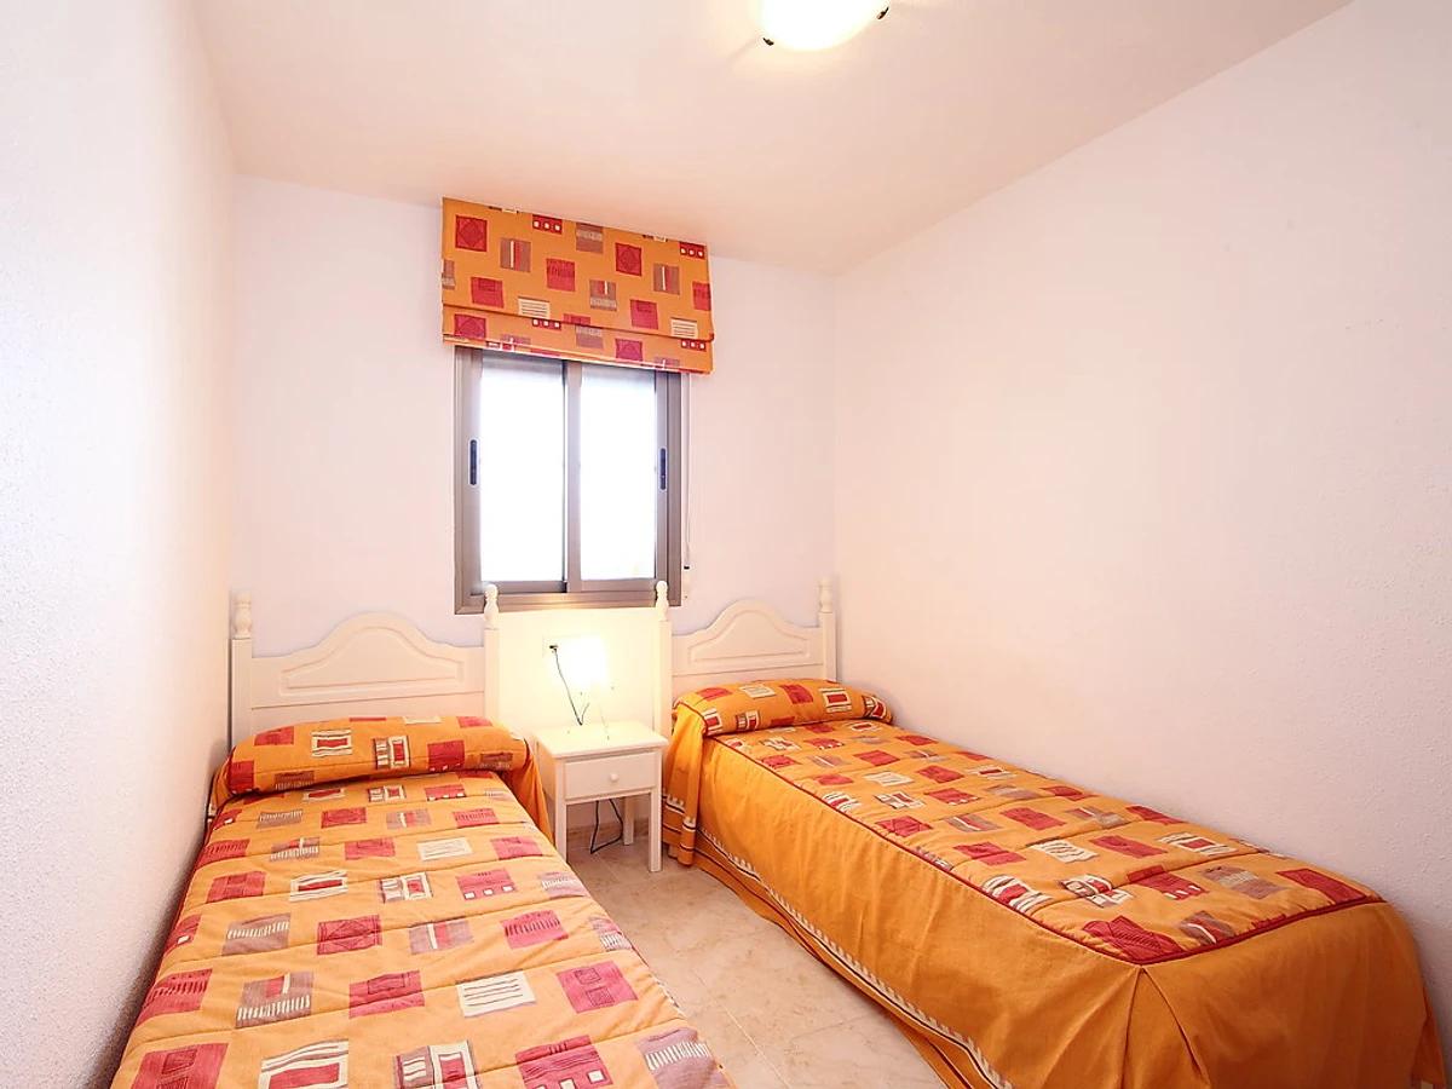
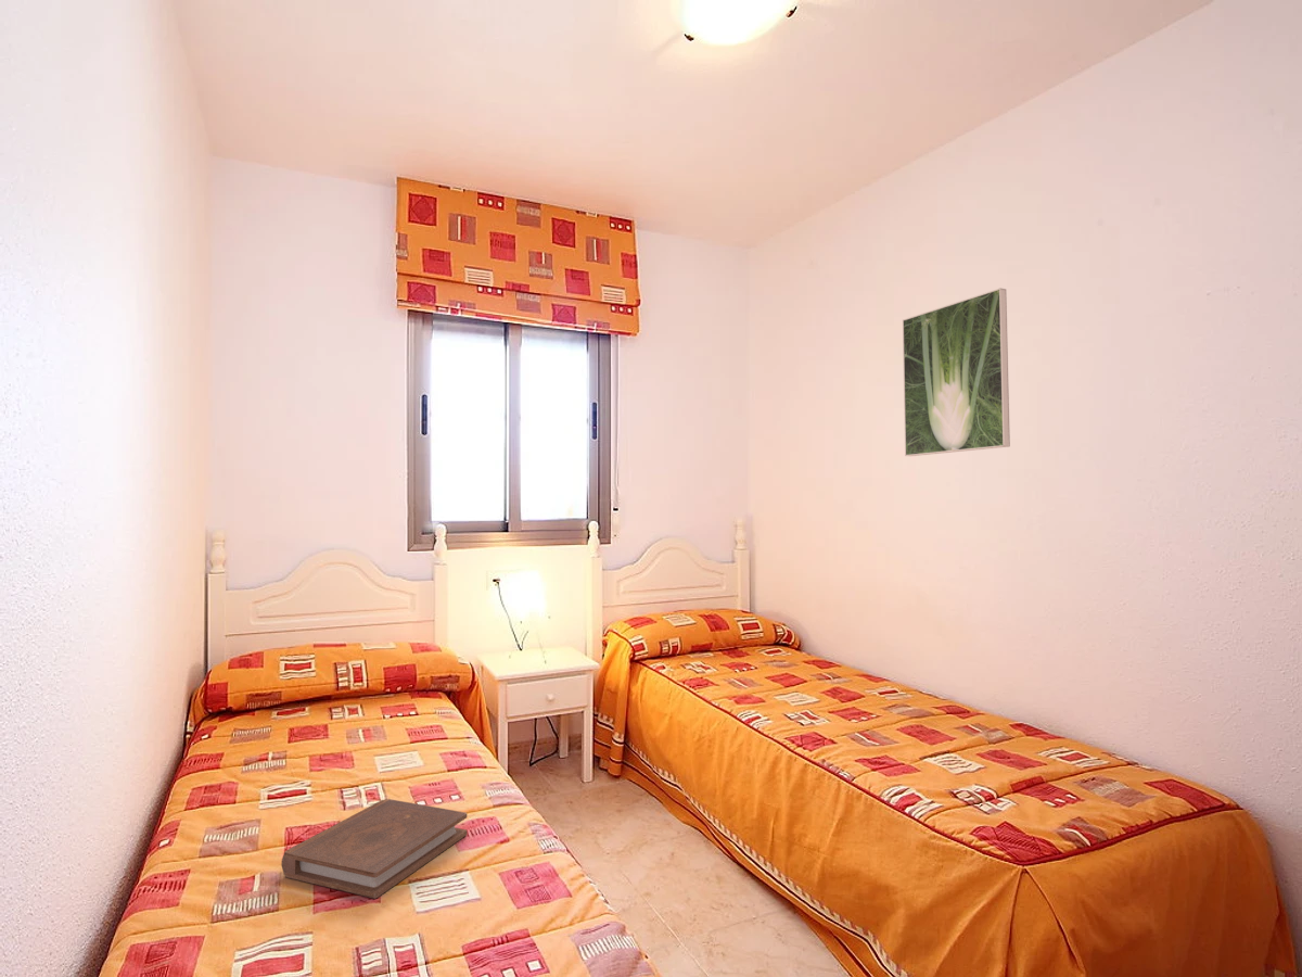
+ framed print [902,288,1011,457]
+ book [280,798,468,900]
